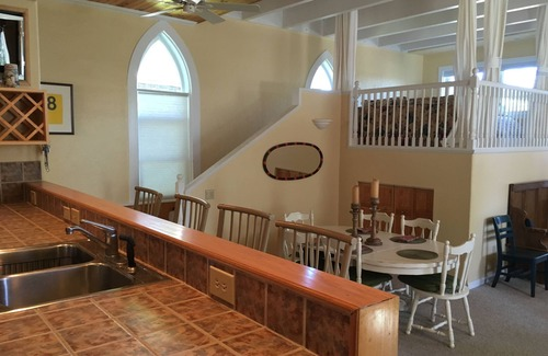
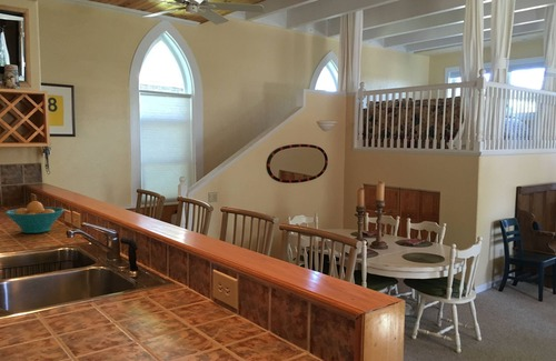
+ fruit bowl [4,200,66,234]
